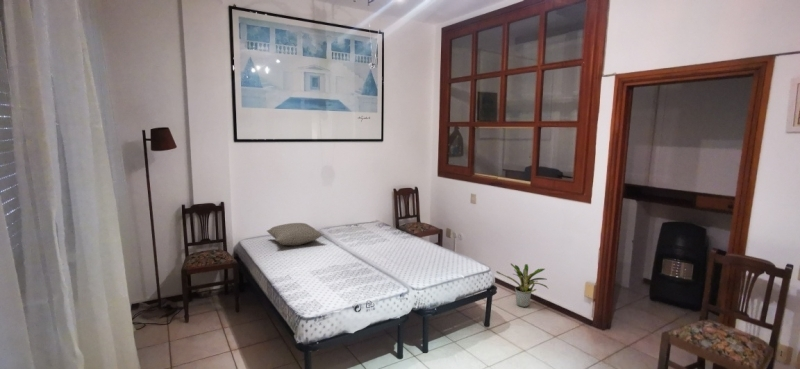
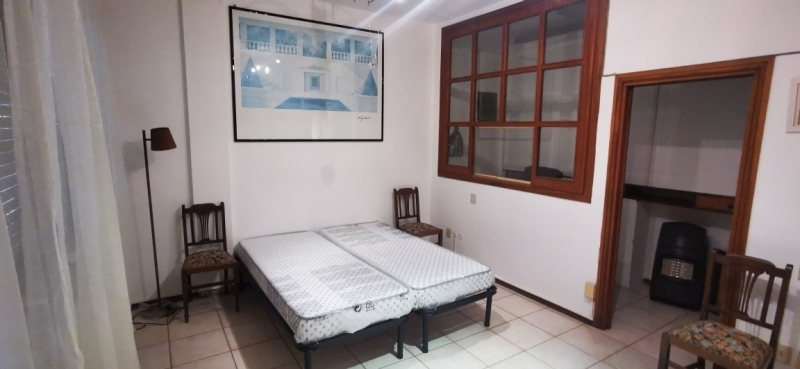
- pillow [266,222,325,246]
- potted plant [495,262,549,308]
